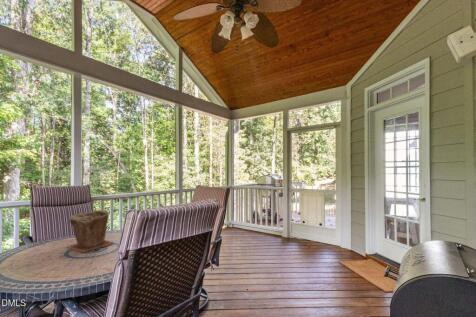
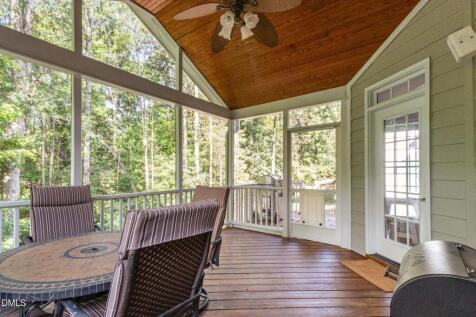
- plant pot [66,209,115,253]
